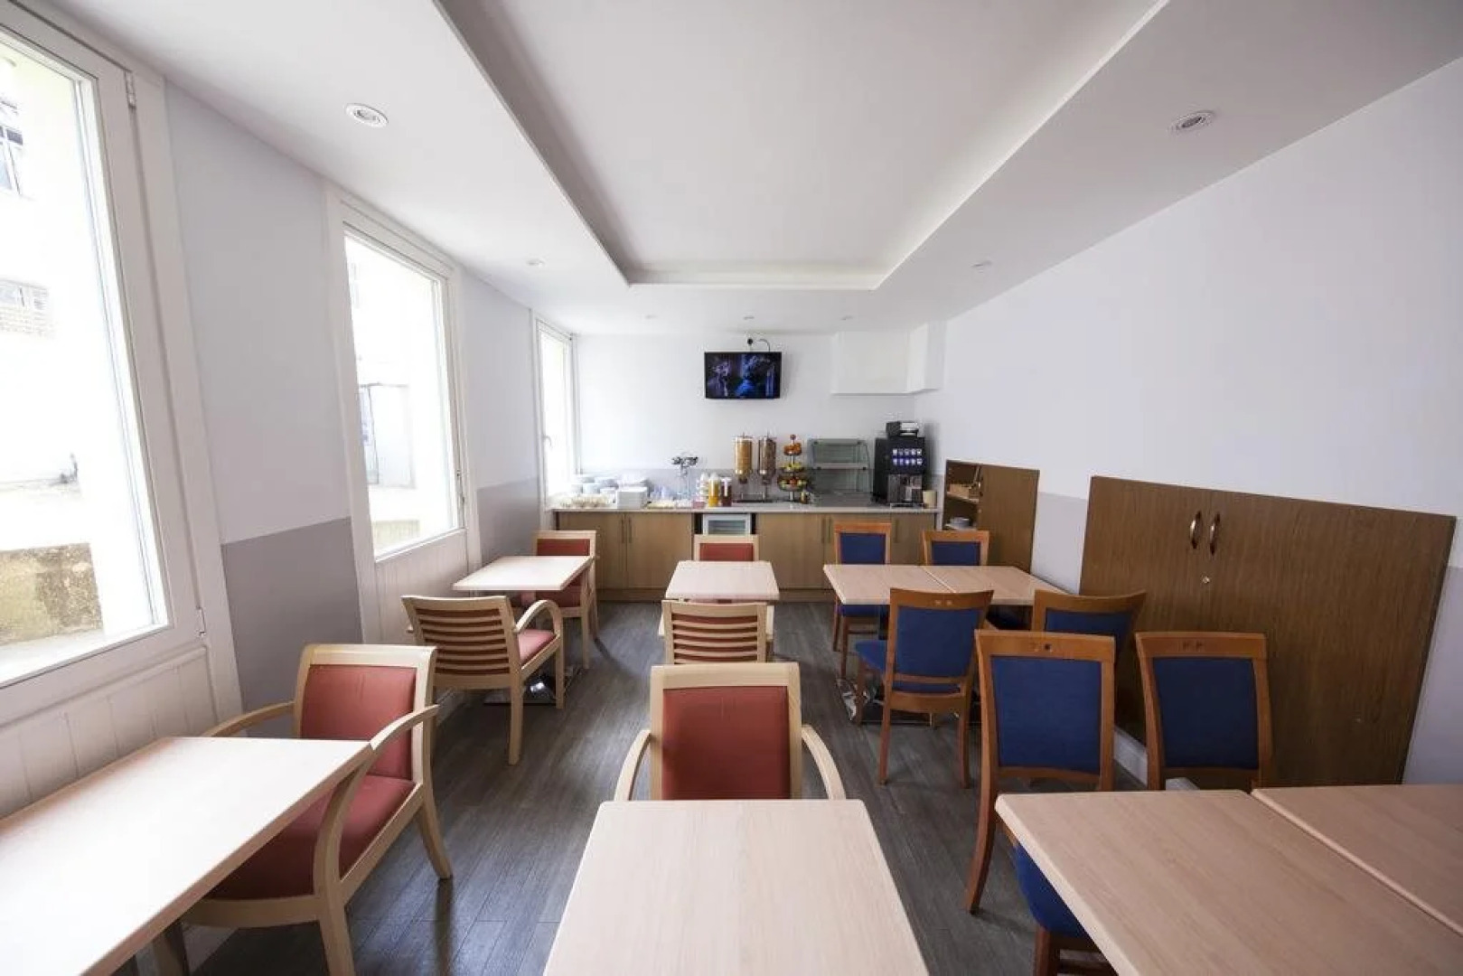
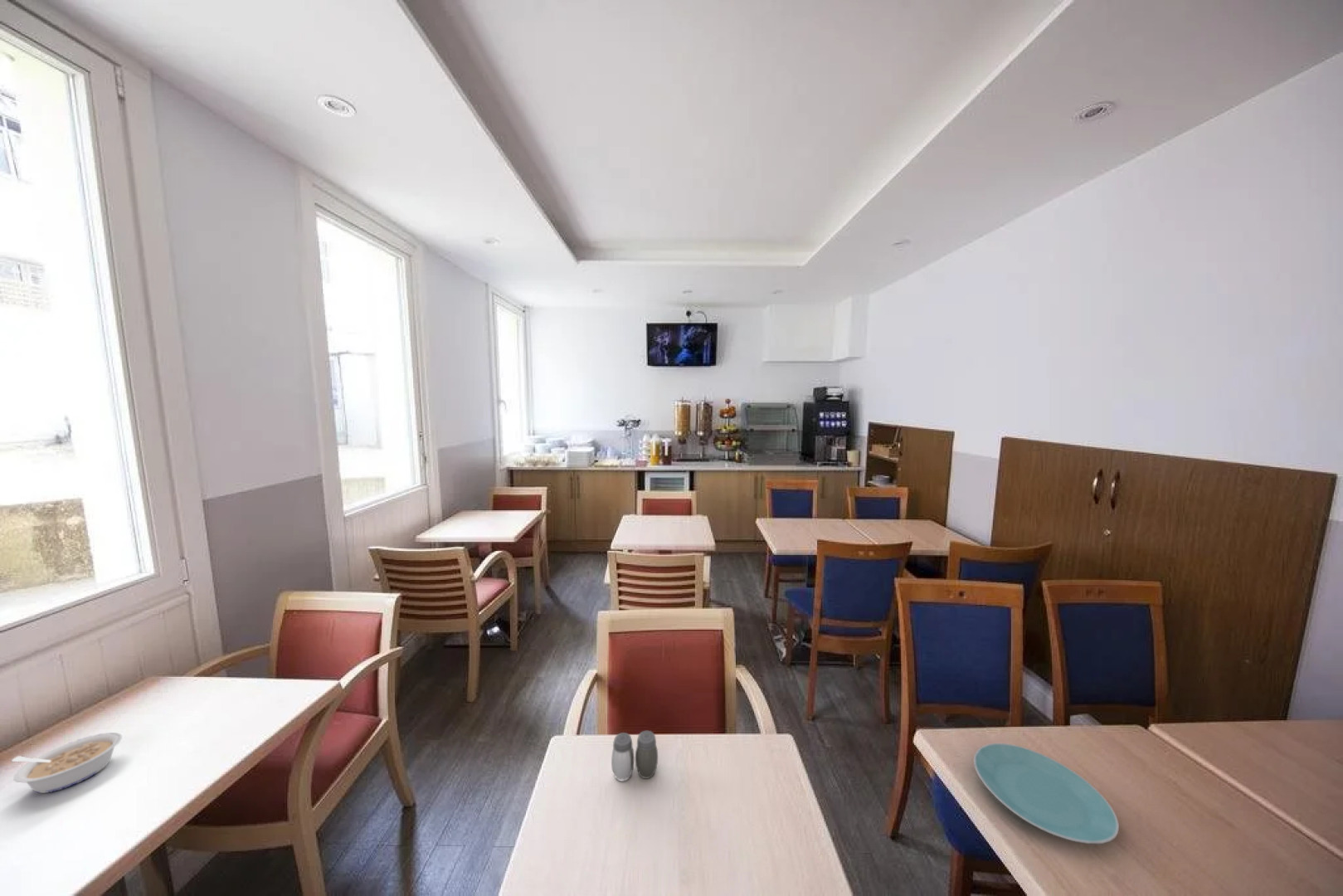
+ salt and pepper shaker [611,730,659,782]
+ plate [973,743,1120,845]
+ legume [11,732,123,794]
